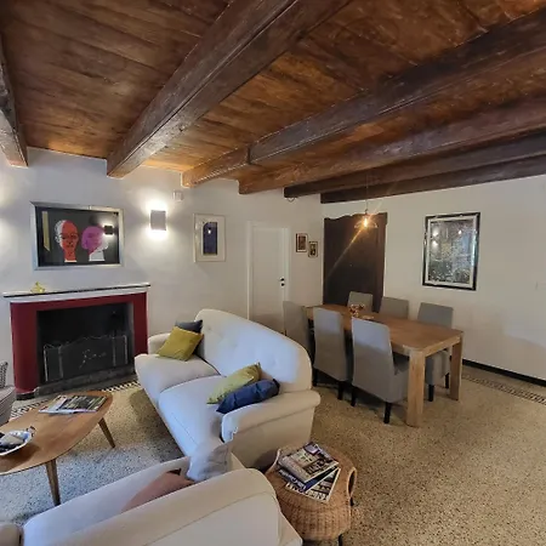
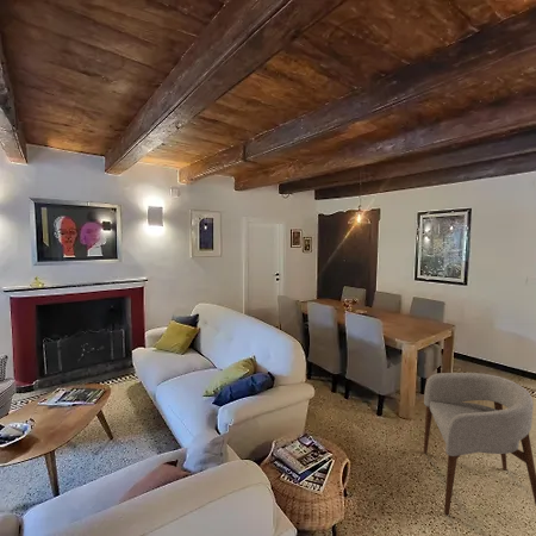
+ armchair [423,372,536,516]
